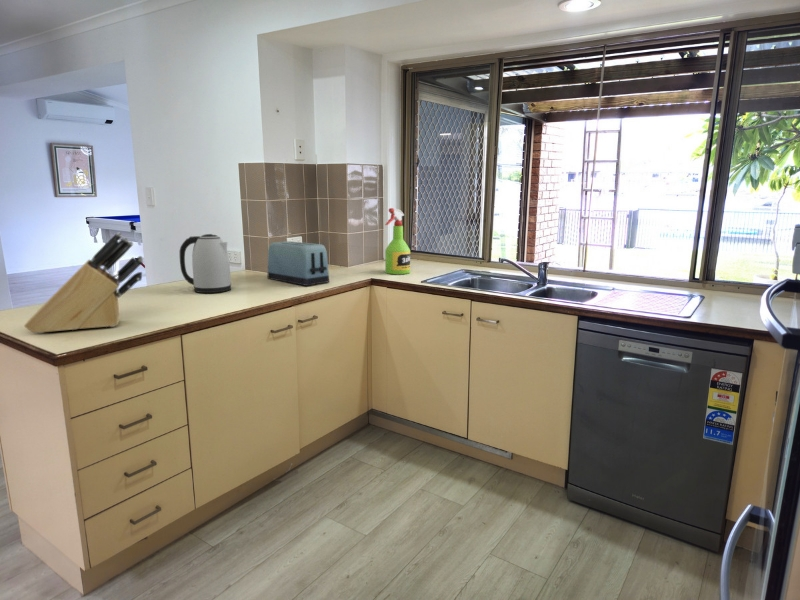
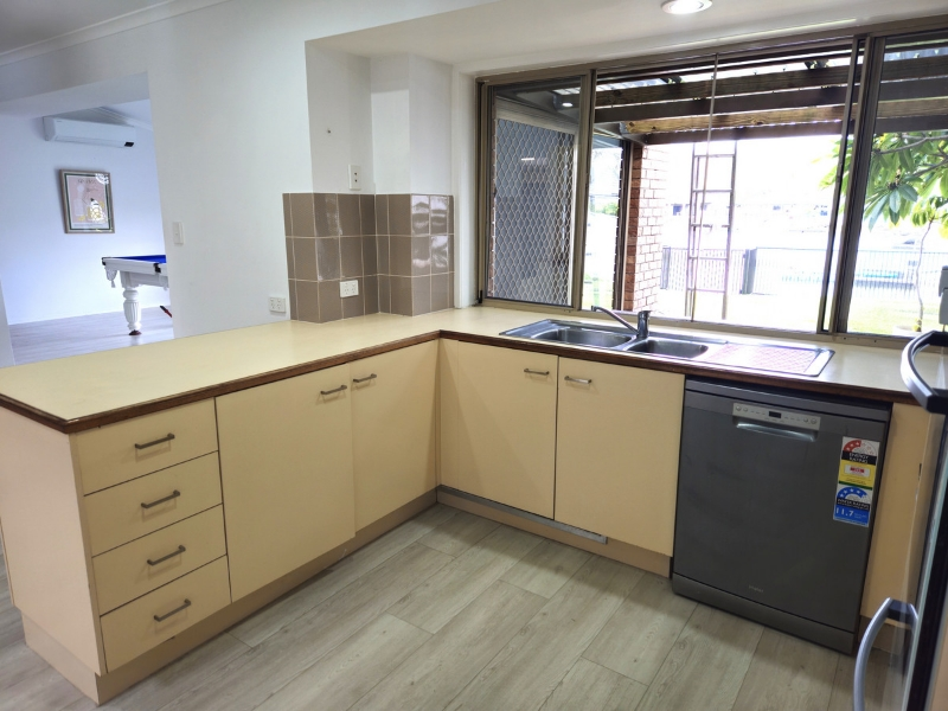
- knife block [23,231,144,334]
- kettle [179,233,232,294]
- toaster [266,240,330,287]
- spray bottle [384,207,411,275]
